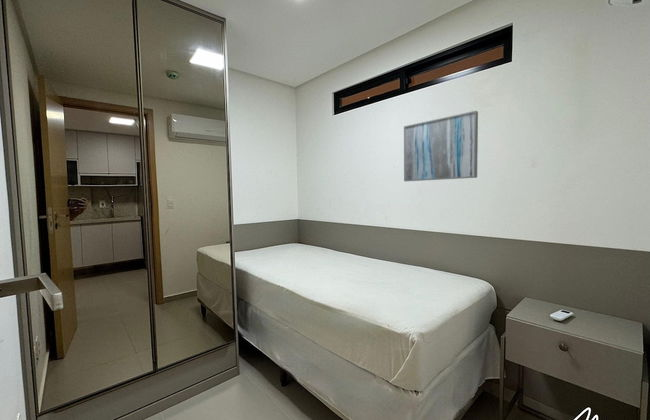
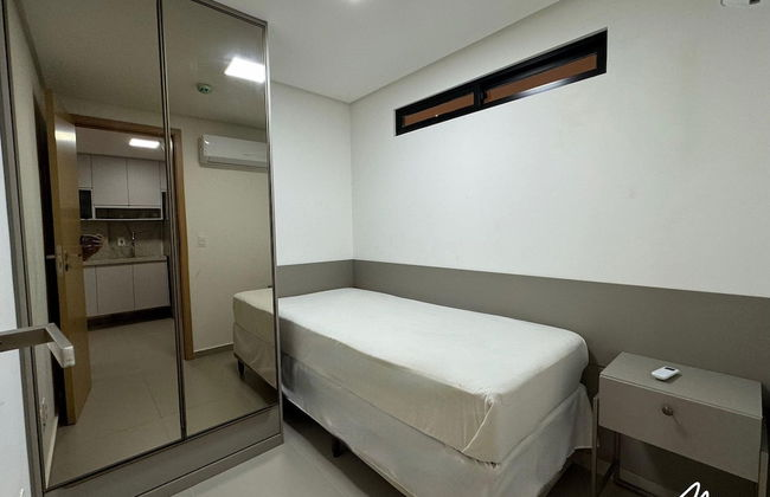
- wall art [403,110,479,182]
